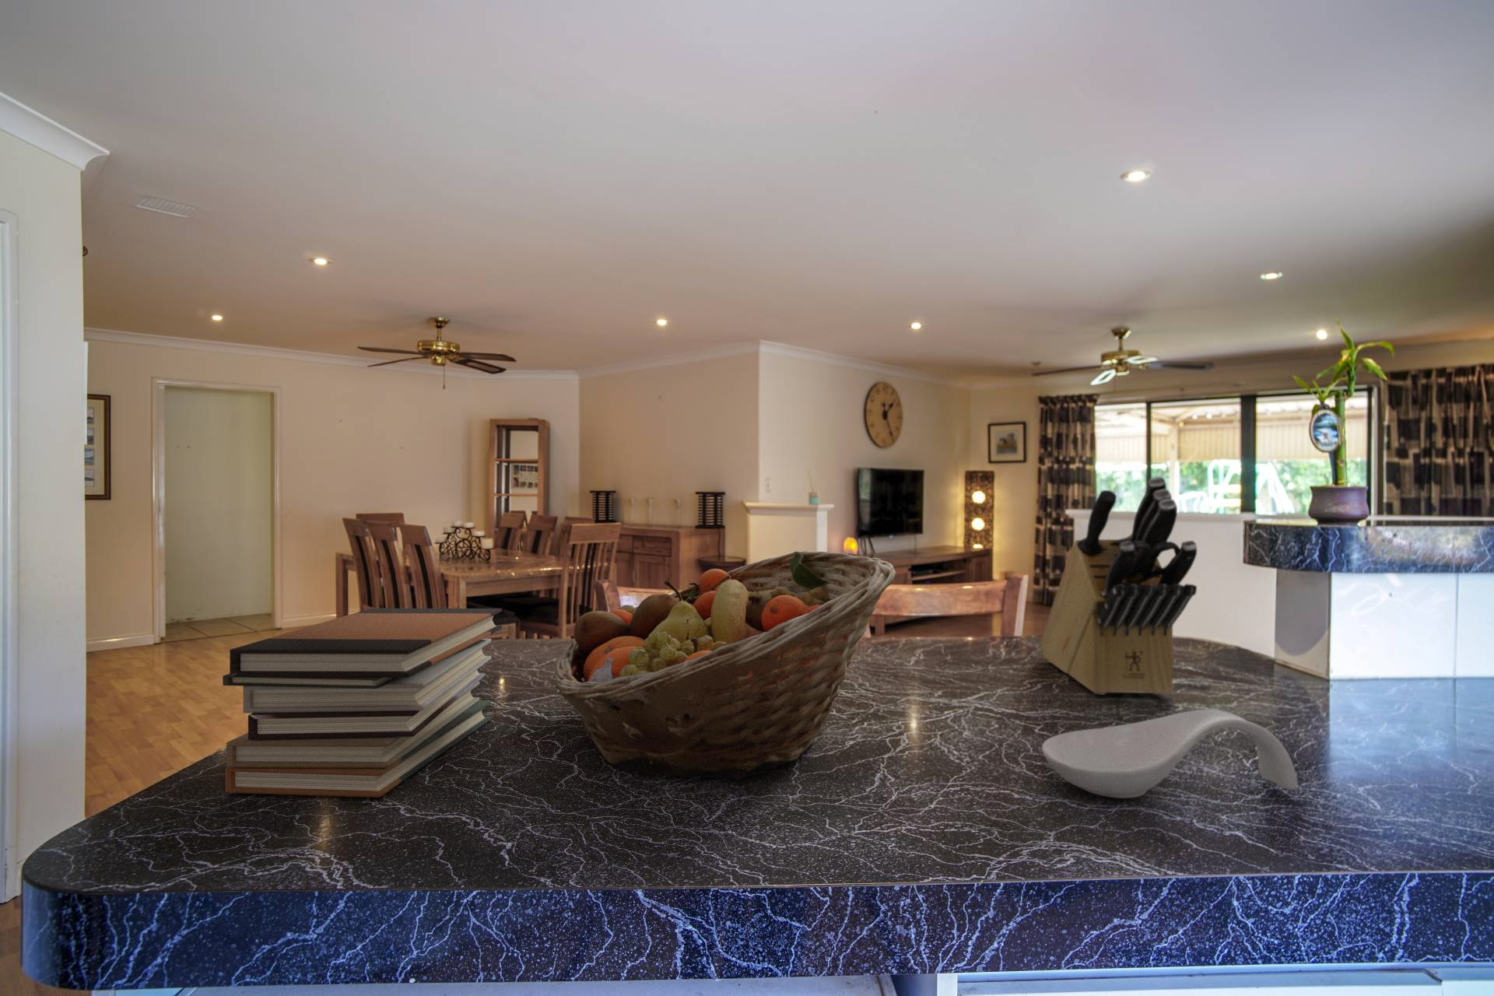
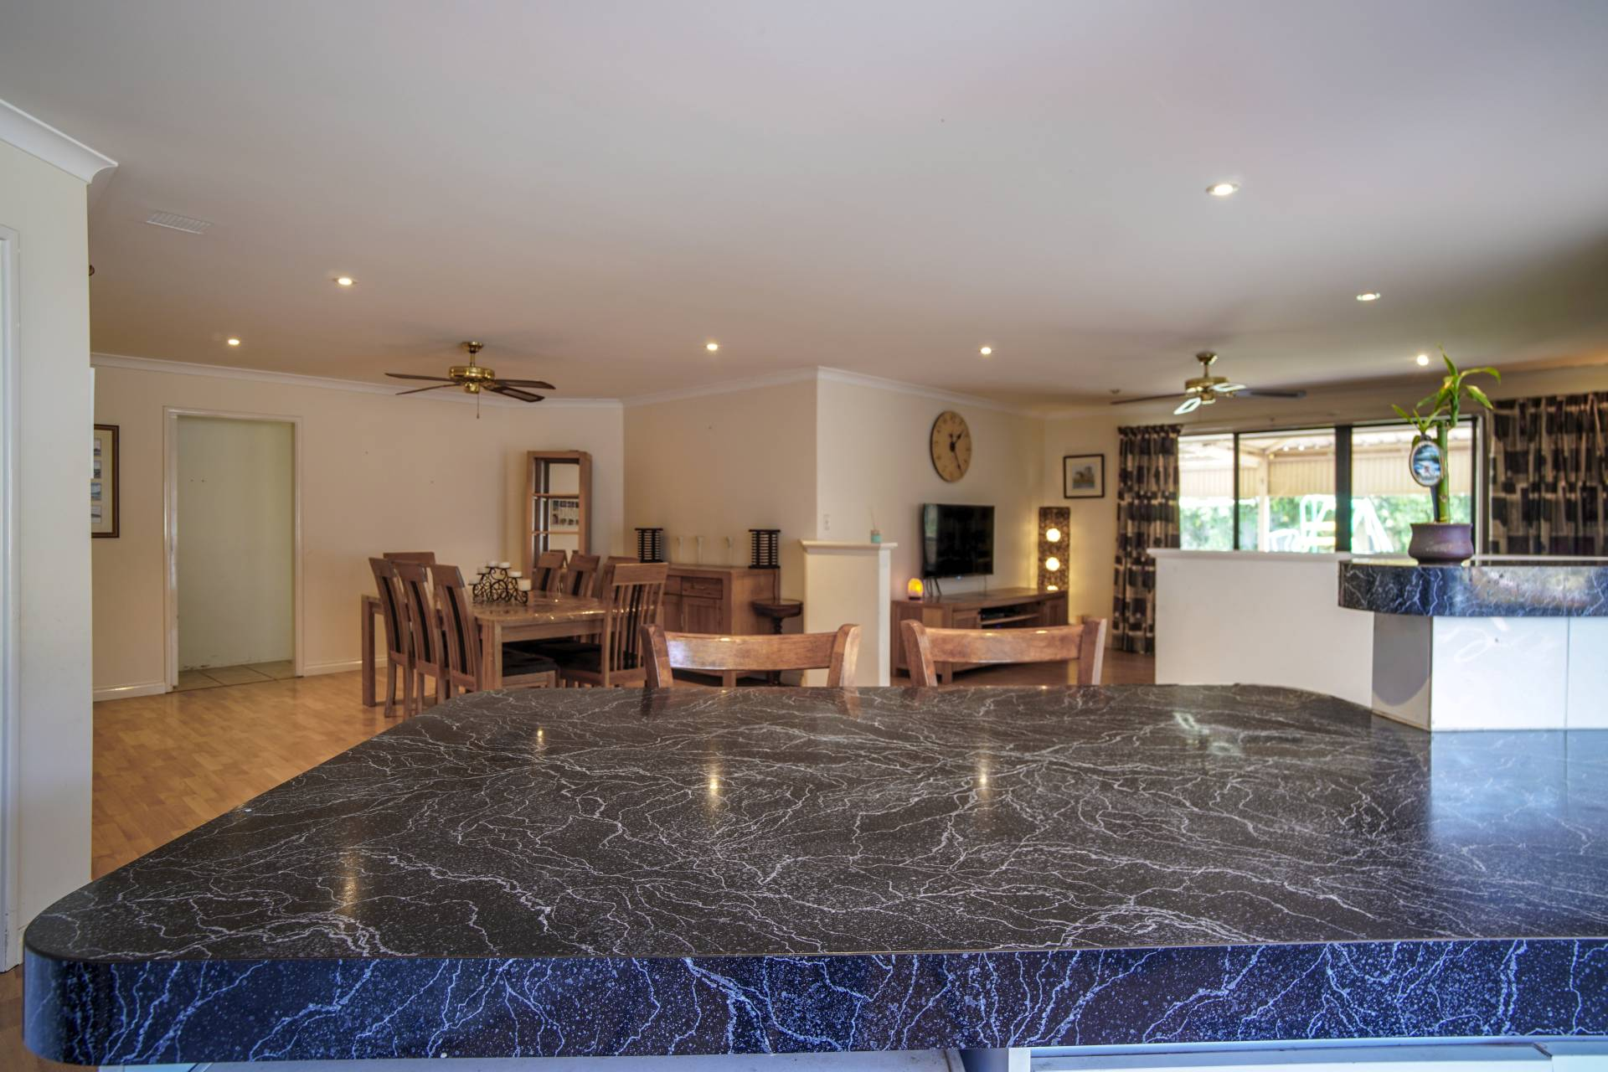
- spoon rest [1042,709,1298,799]
- knife block [1039,476,1197,696]
- fruit basket [554,551,896,780]
- book stack [222,608,502,798]
